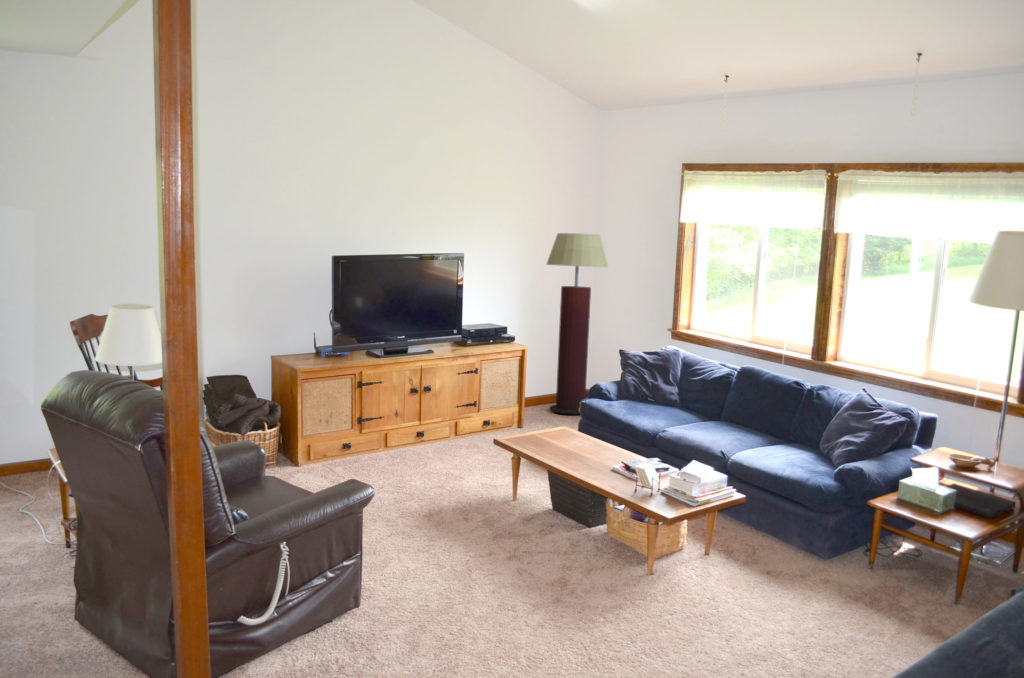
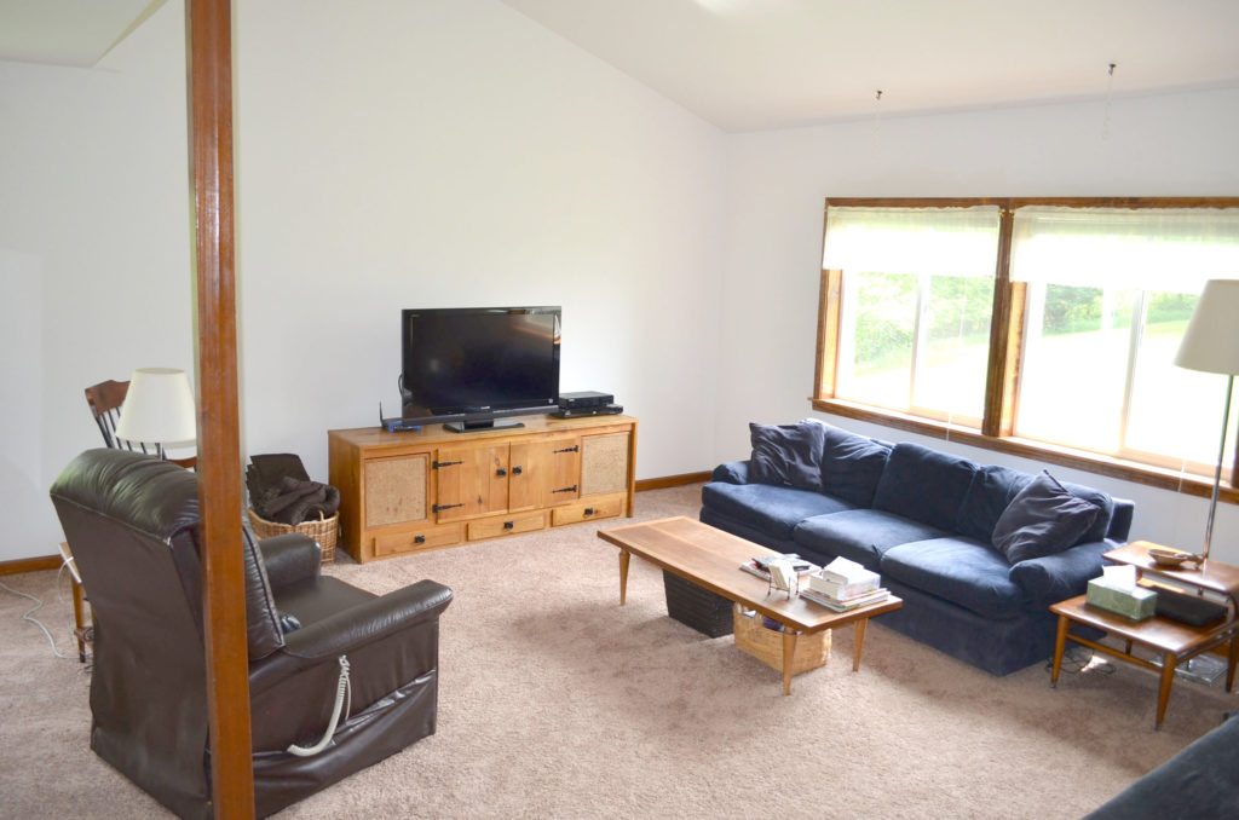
- floor lamp [545,232,609,415]
